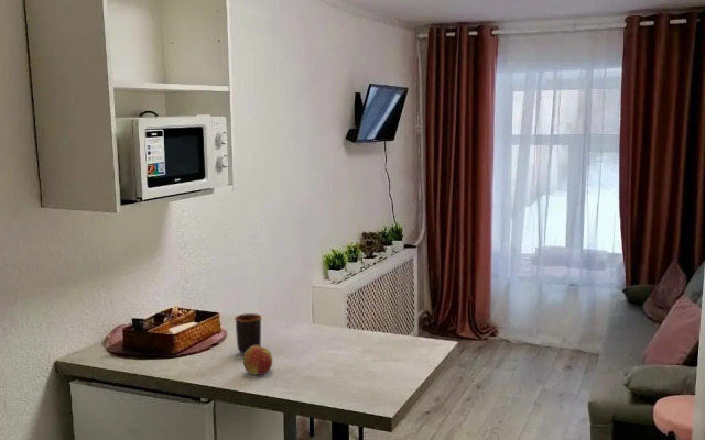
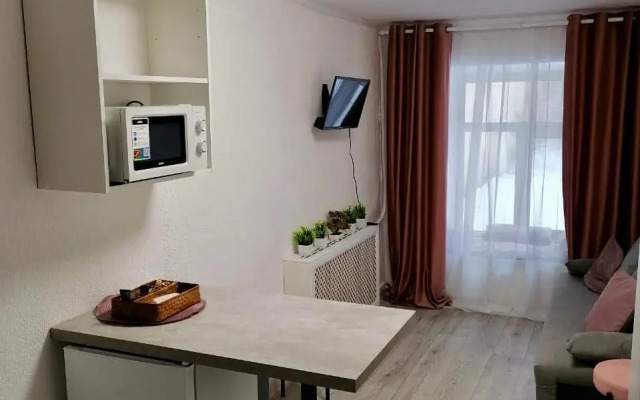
- mug [234,312,263,356]
- apple [242,345,273,376]
